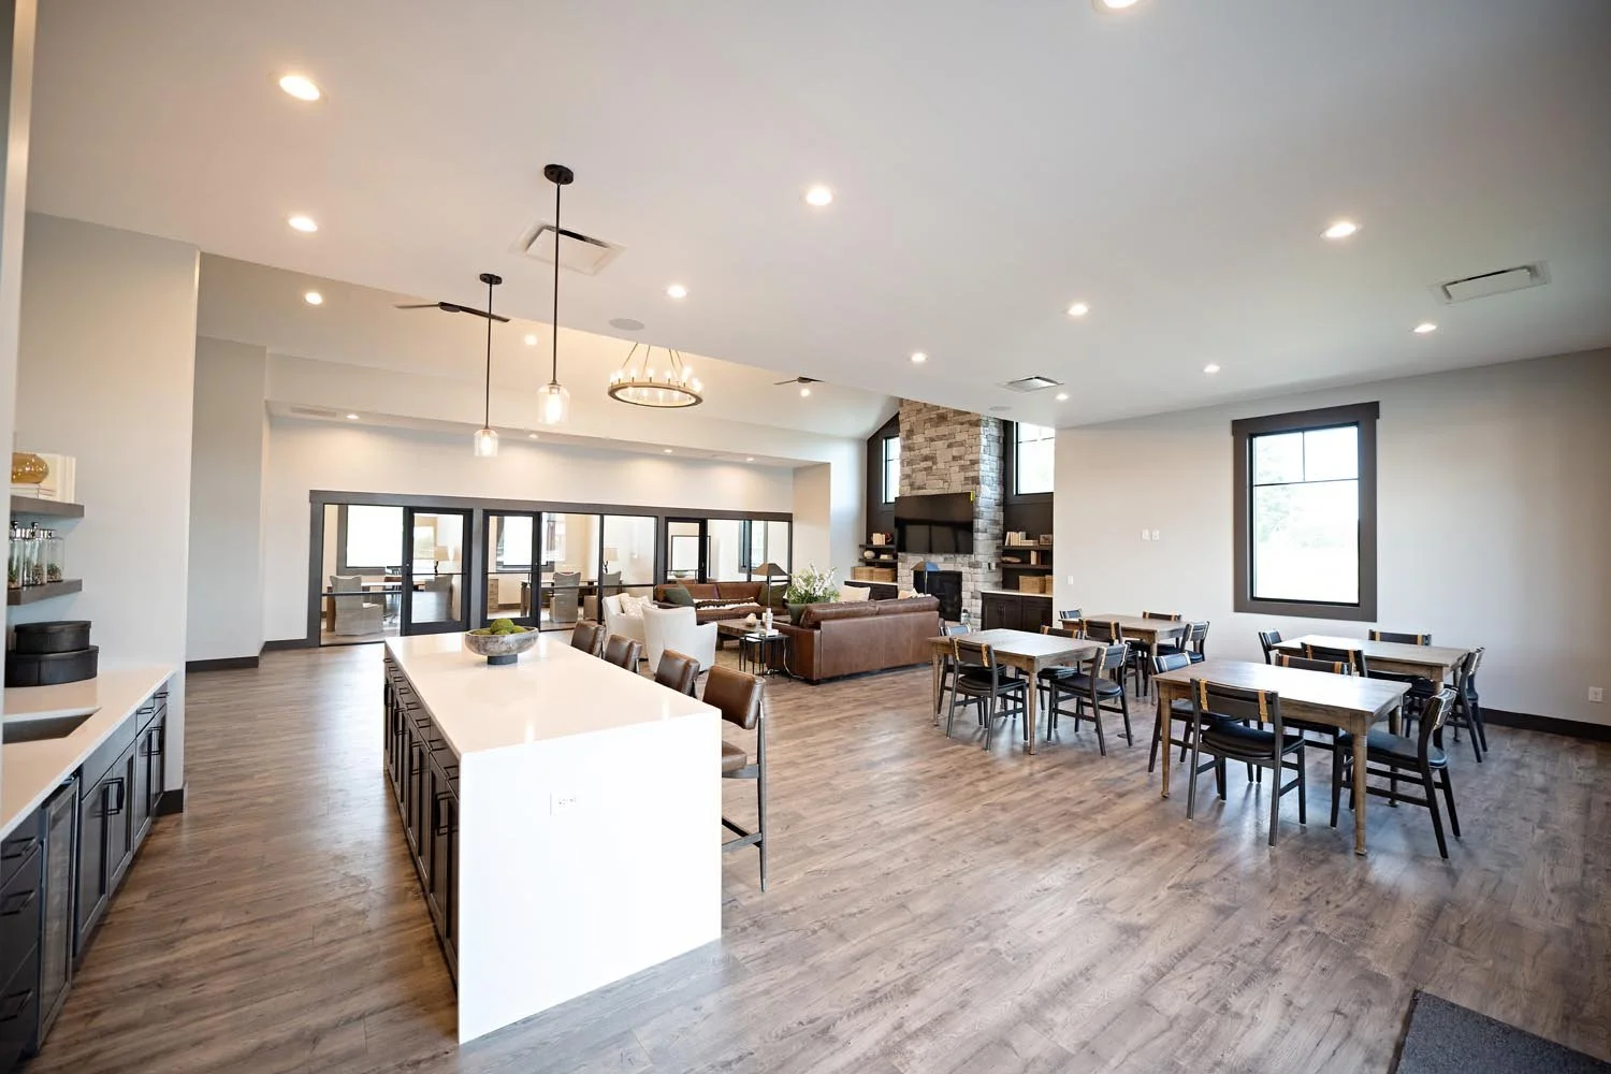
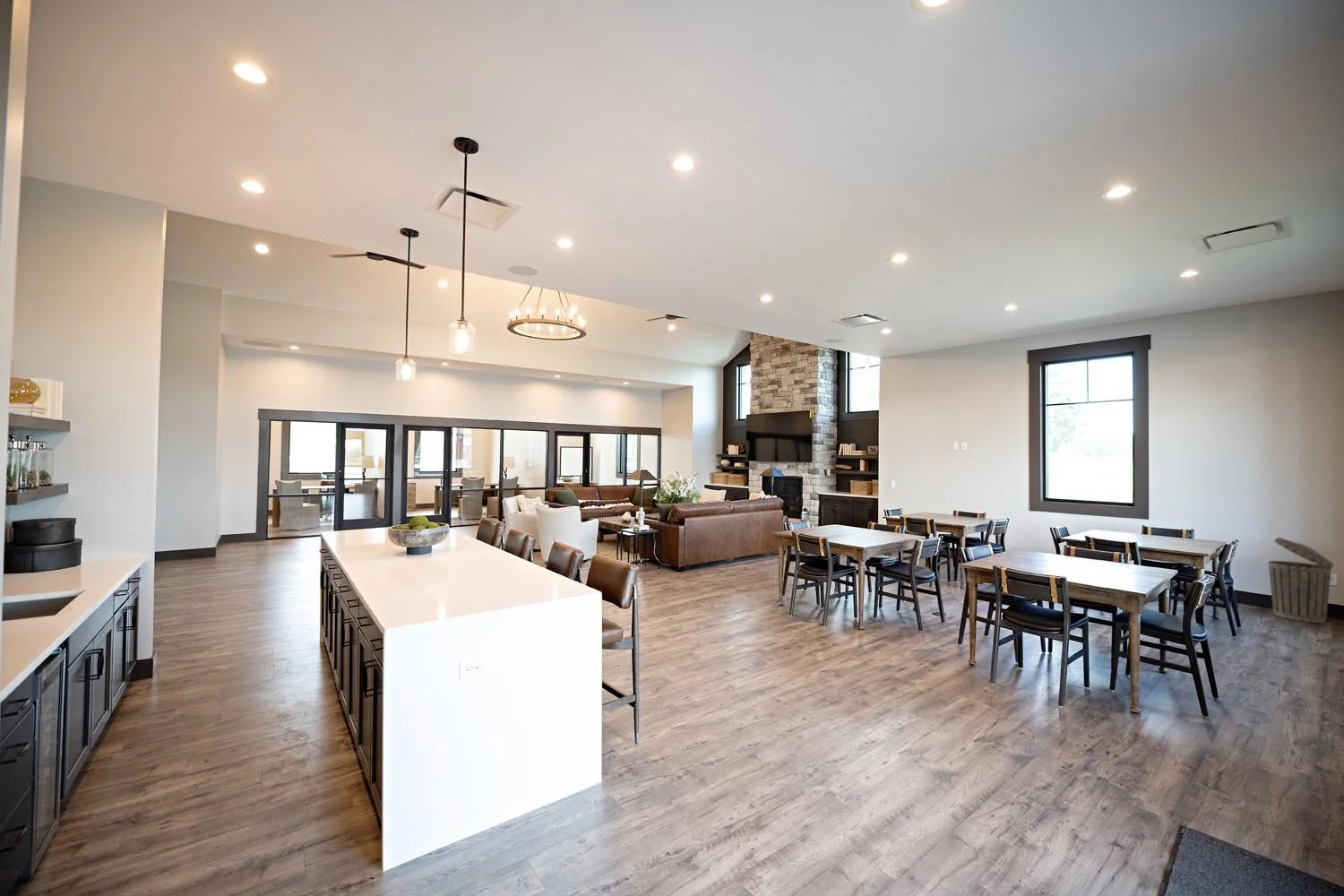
+ trash can [1267,537,1335,624]
